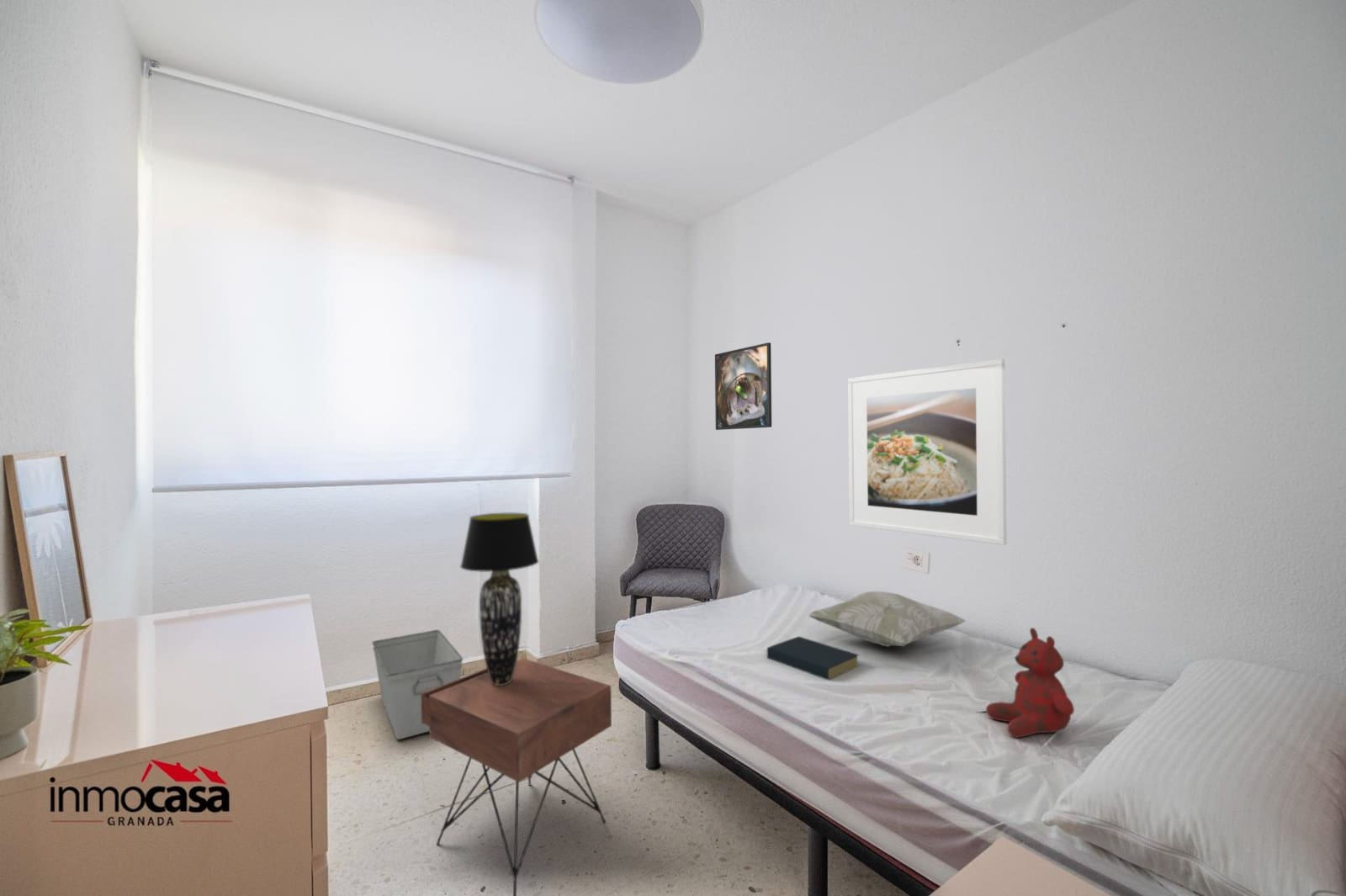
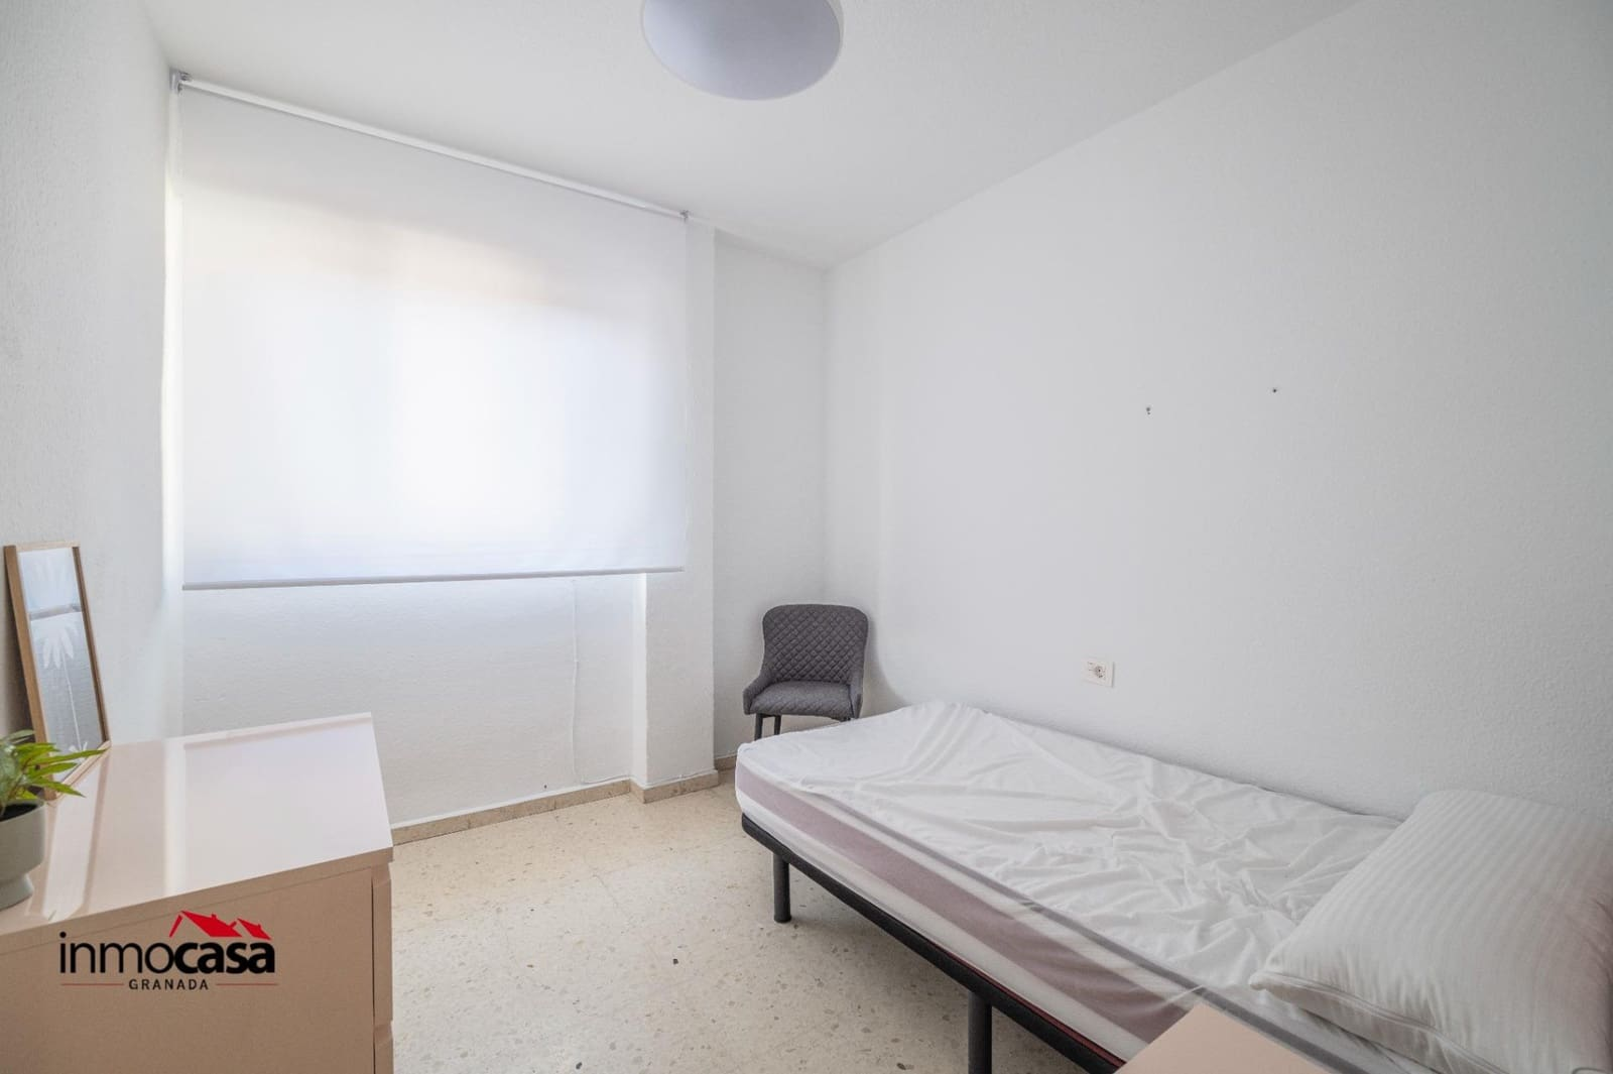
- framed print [847,358,1007,546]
- hardback book [766,635,861,681]
- nightstand [421,658,612,896]
- storage bin [371,629,464,740]
- decorative pillow [808,590,967,648]
- teddy bear [985,627,1075,739]
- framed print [714,342,772,431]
- table lamp [459,512,539,686]
